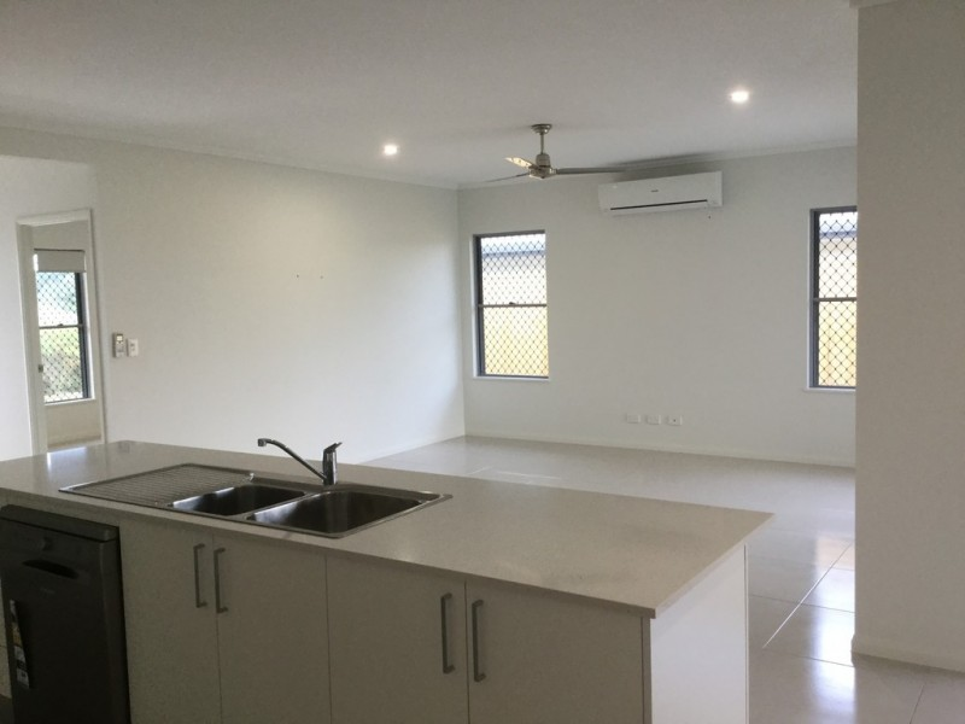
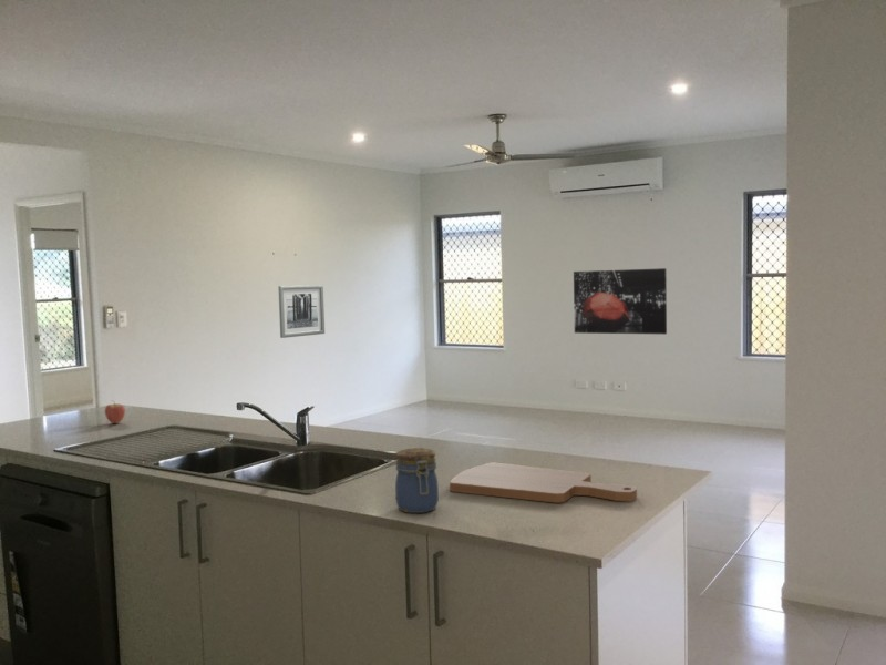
+ wall art [277,284,326,339]
+ jar [394,447,440,514]
+ wall art [573,267,668,336]
+ cutting board [449,461,638,504]
+ fruit [104,399,126,424]
